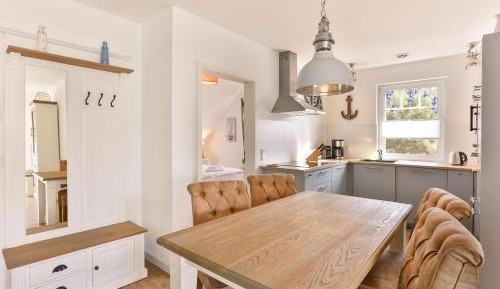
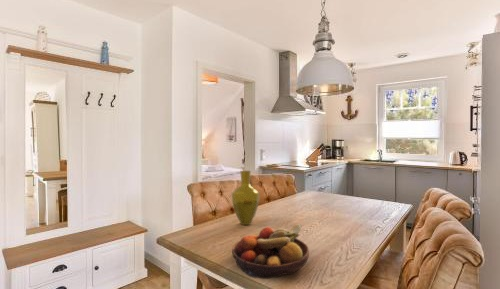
+ fruit bowl [231,223,310,280]
+ vase [230,170,261,226]
